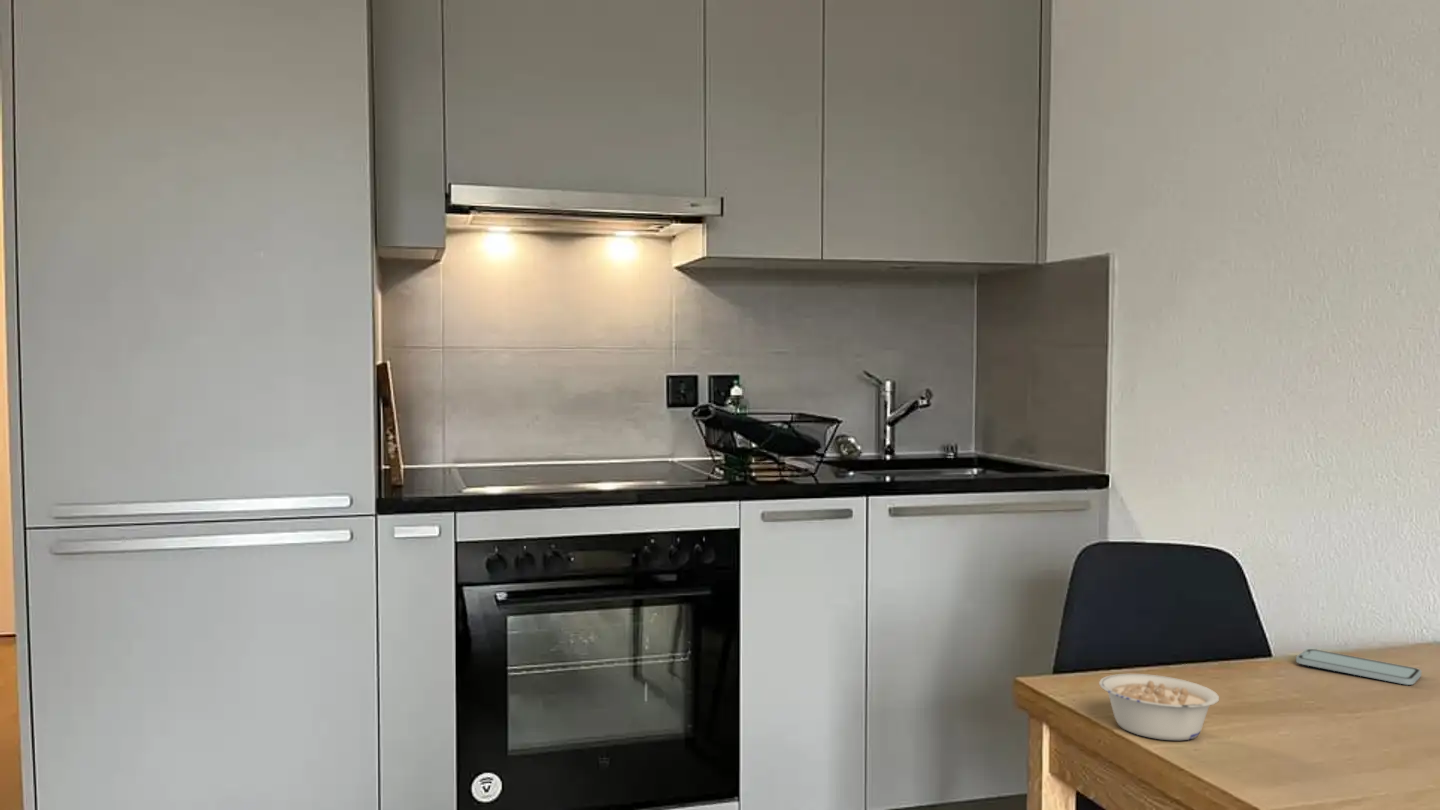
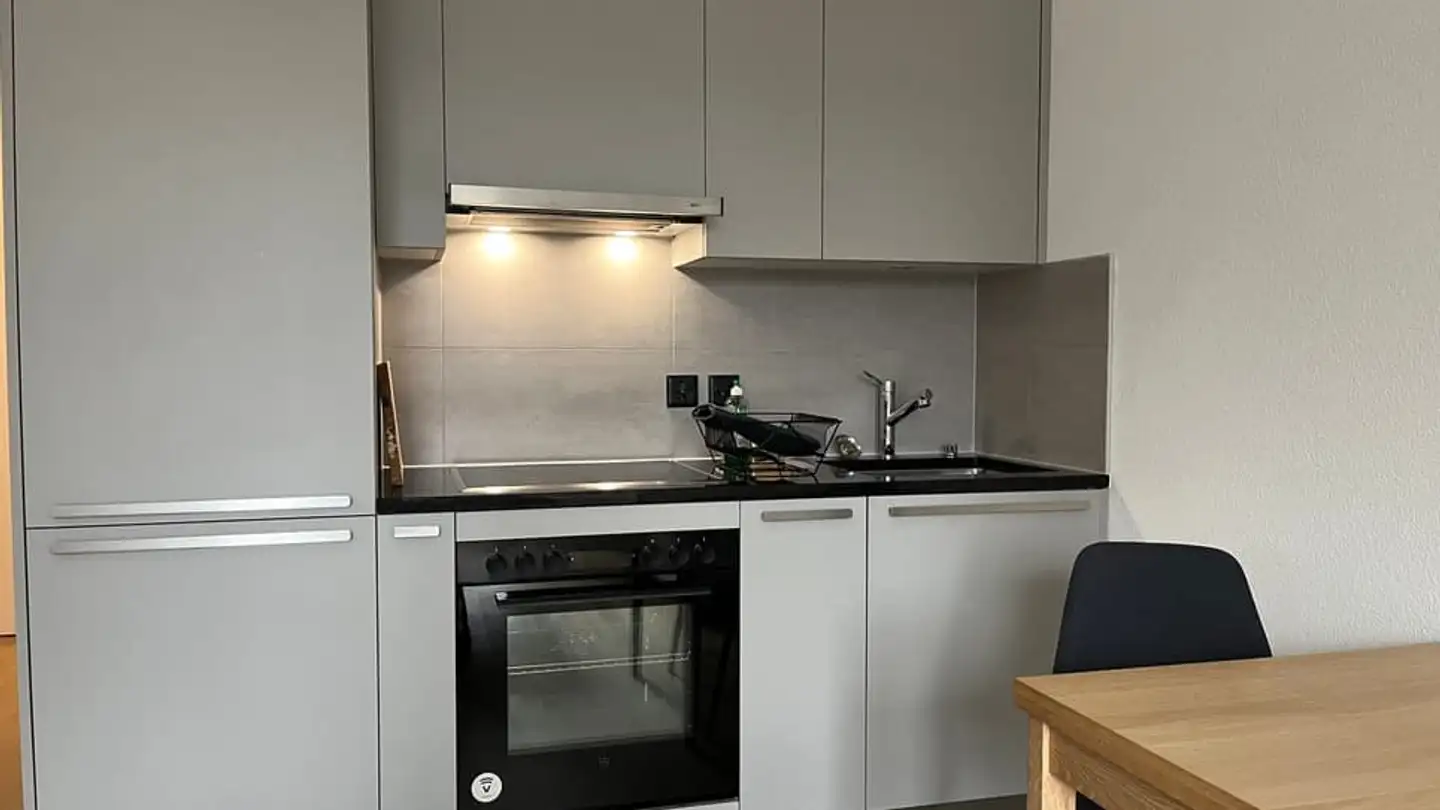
- smartphone [1295,648,1422,686]
- legume [1098,673,1220,741]
